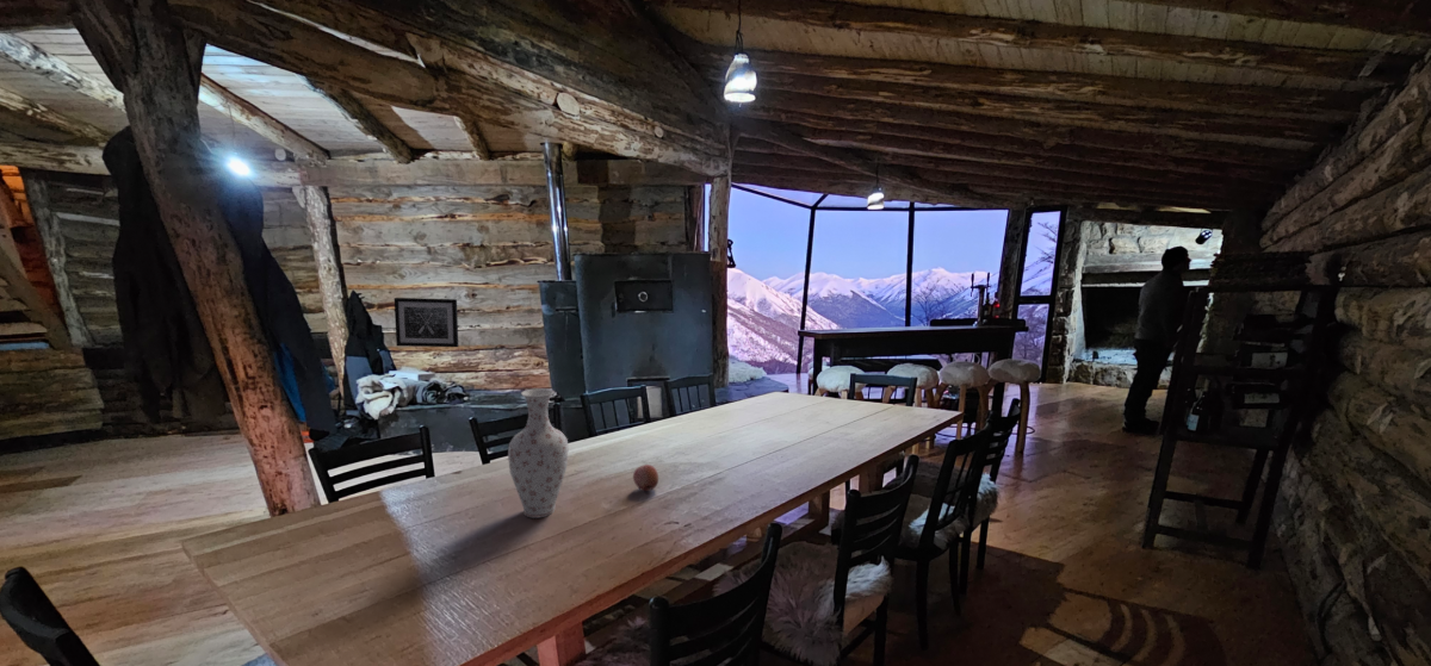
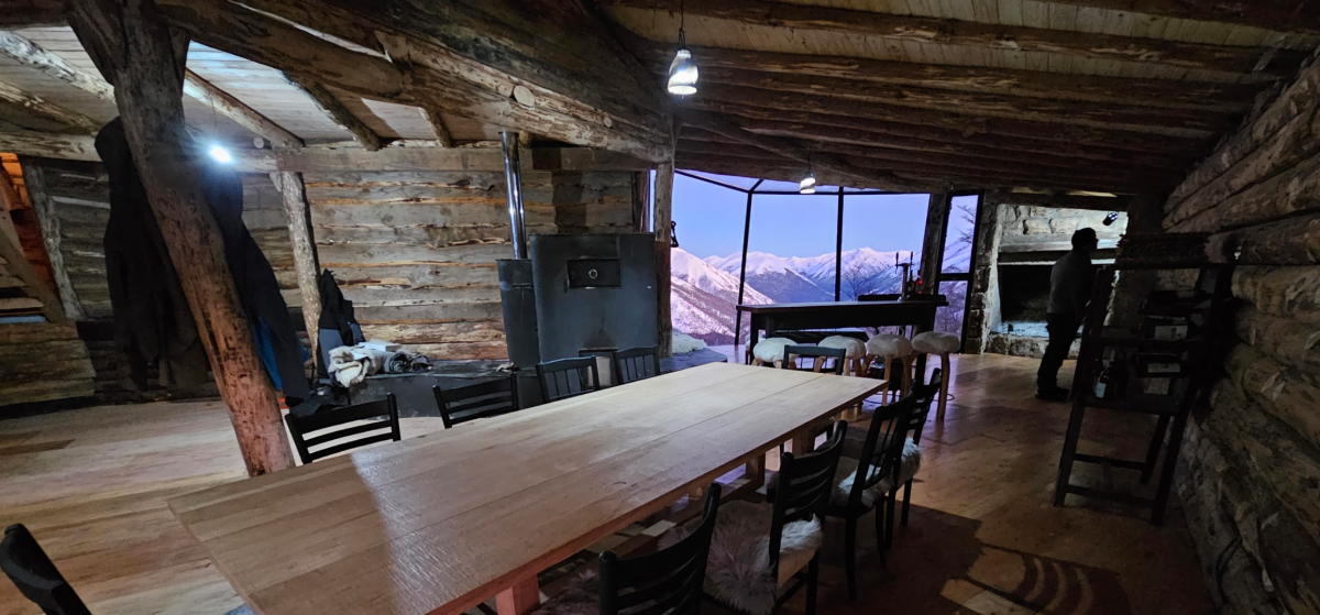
- wall art [394,297,459,348]
- fruit [632,463,659,492]
- vase [507,387,570,519]
